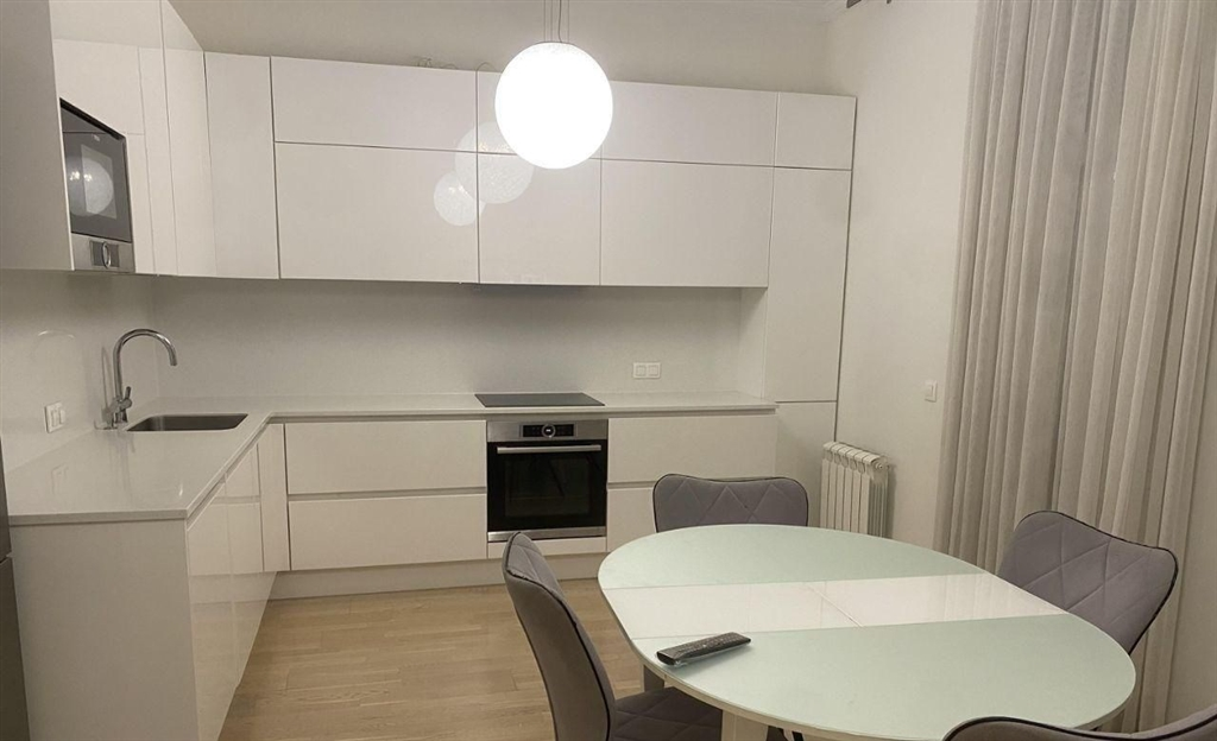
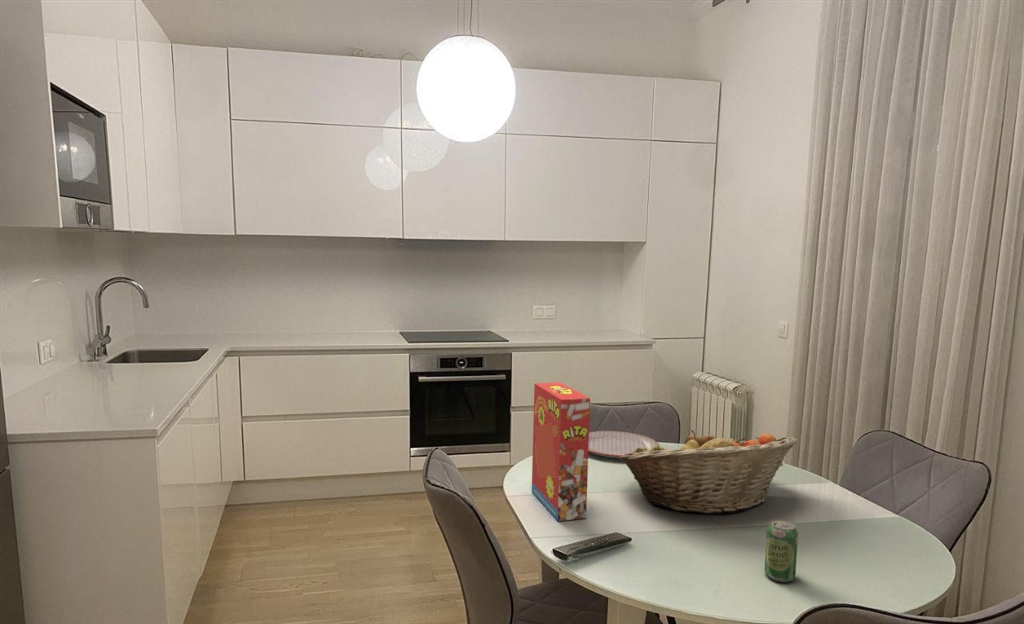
+ beverage can [763,519,799,583]
+ cereal box [531,381,591,522]
+ fruit basket [619,429,798,515]
+ plate [588,430,660,459]
